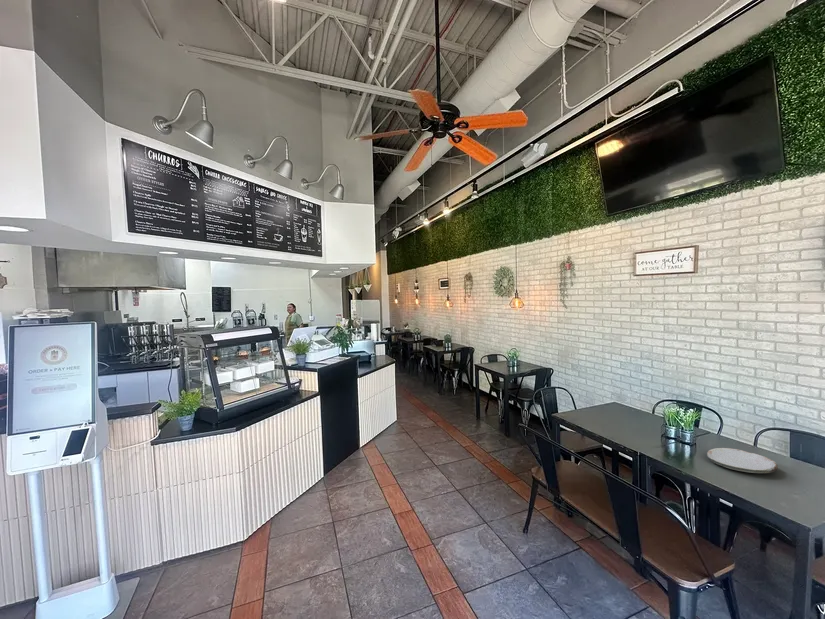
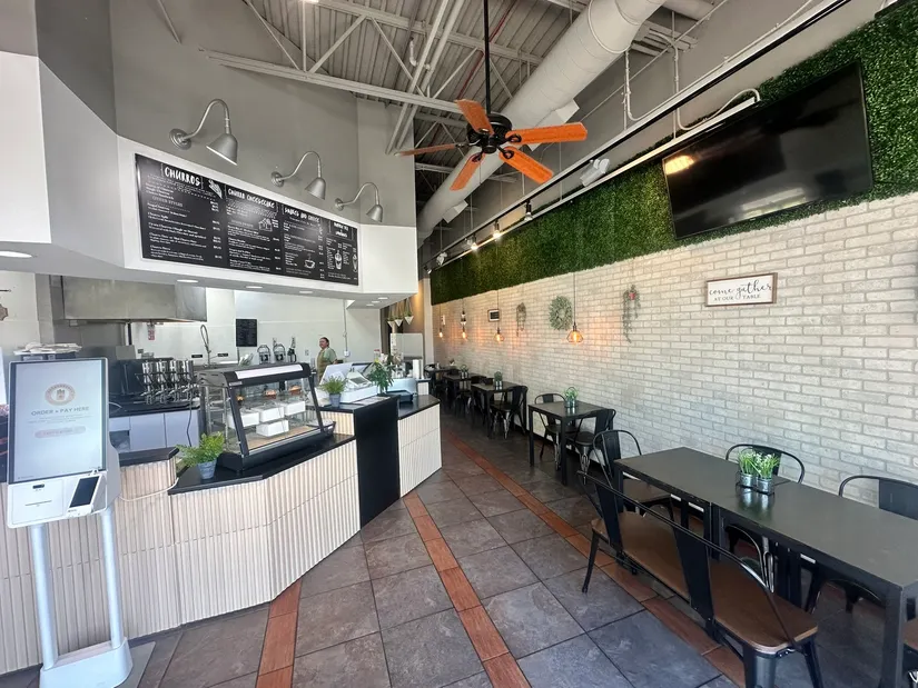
- plate [706,447,779,474]
